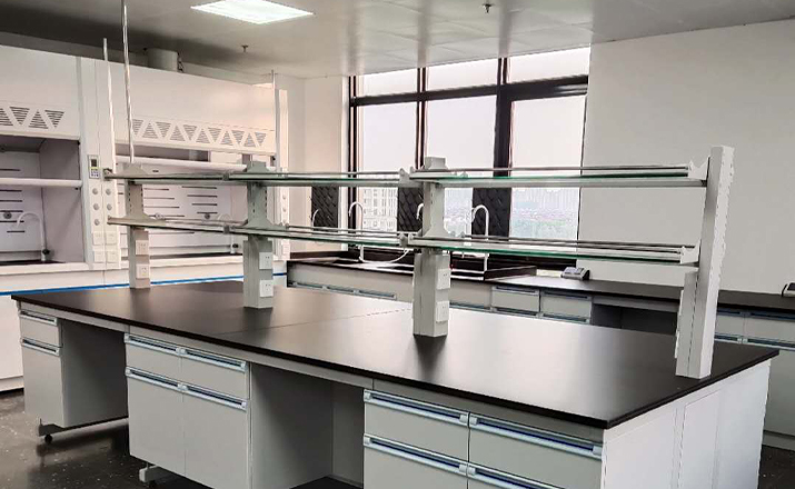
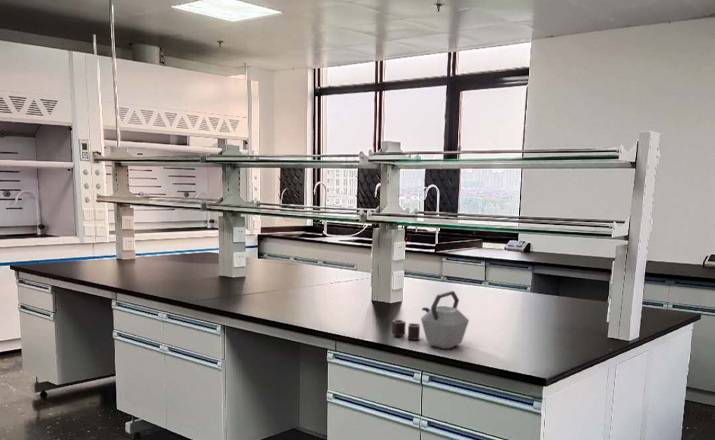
+ kettle [391,290,470,350]
